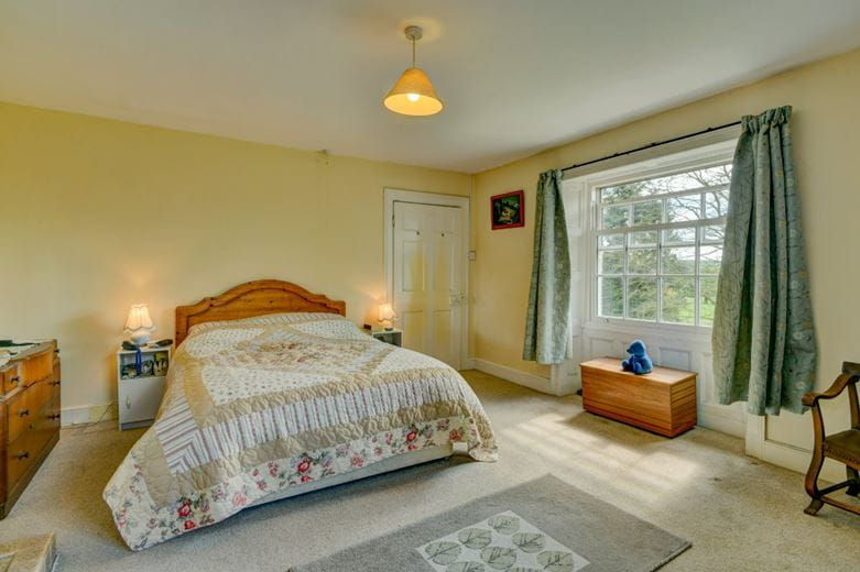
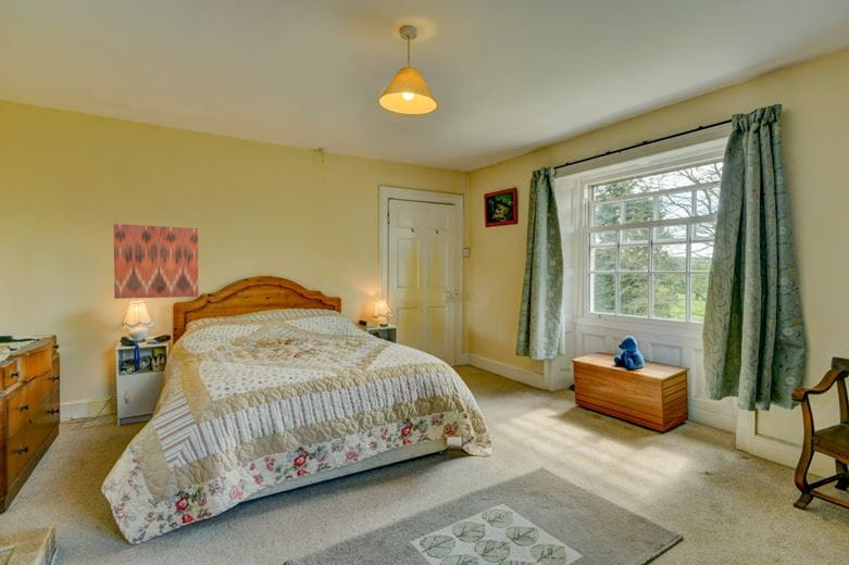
+ wall art [113,223,200,300]
